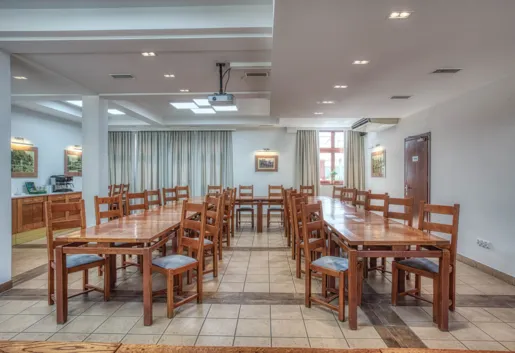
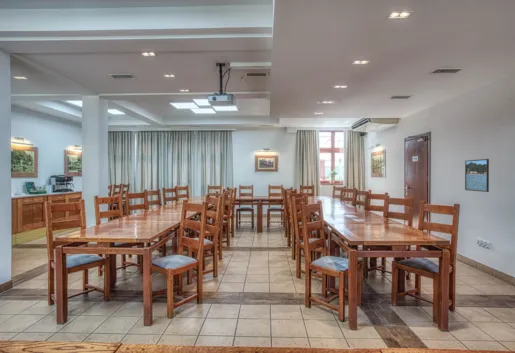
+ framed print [464,158,490,193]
